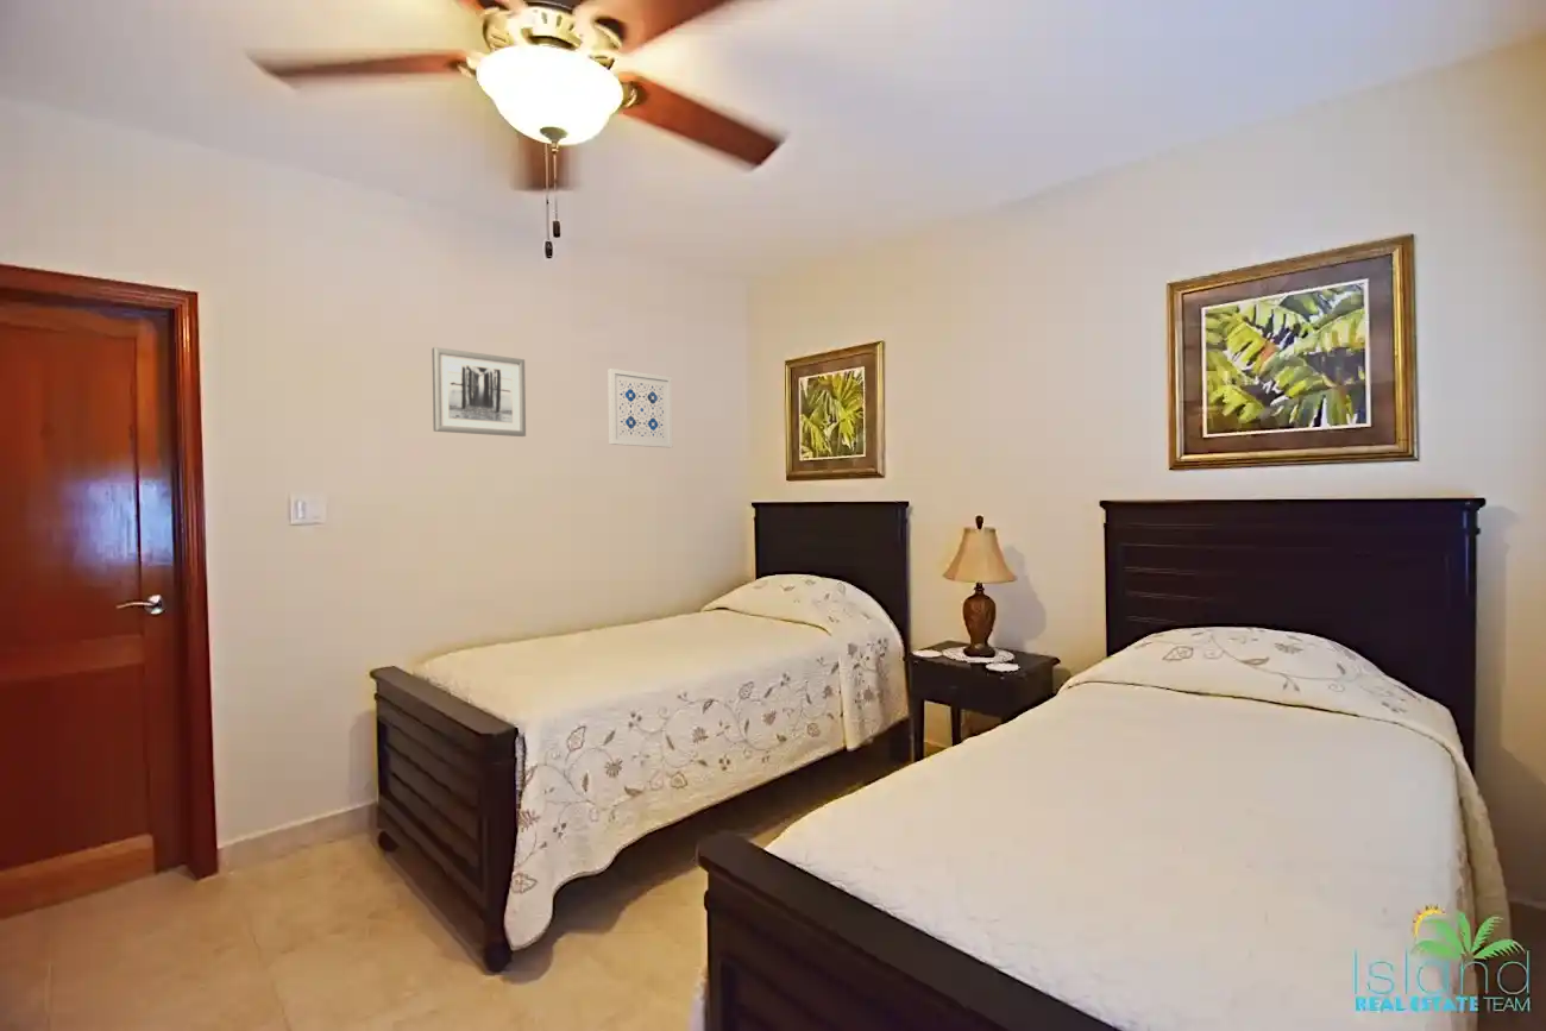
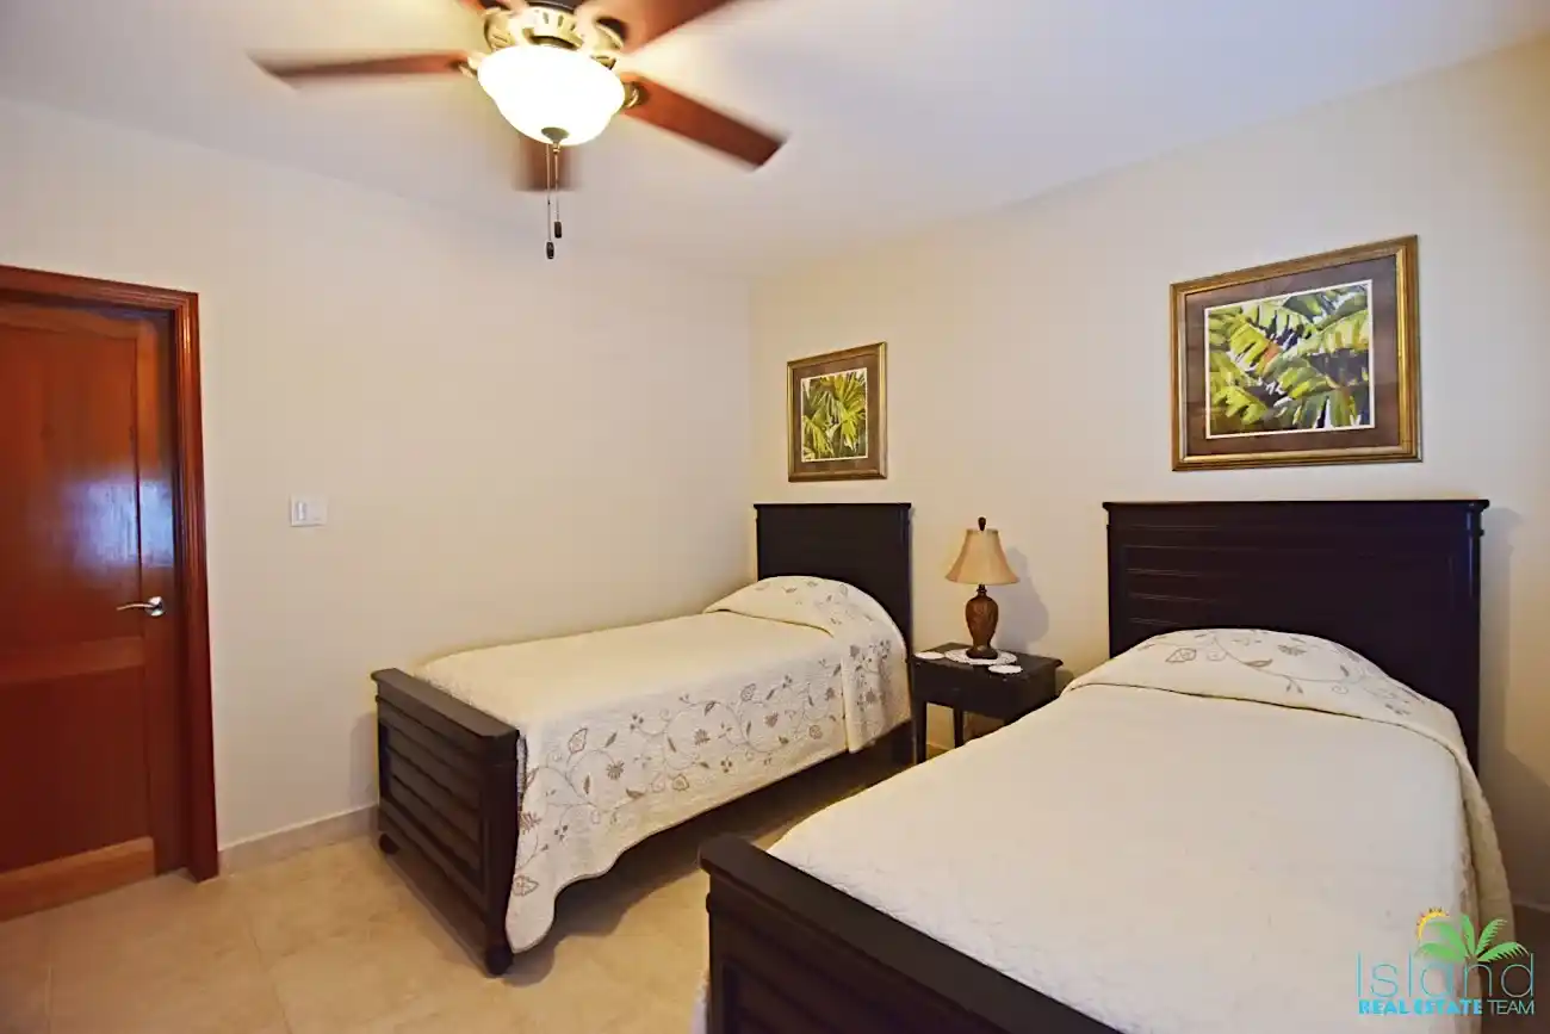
- wall art [431,346,527,438]
- wall art [607,367,674,448]
